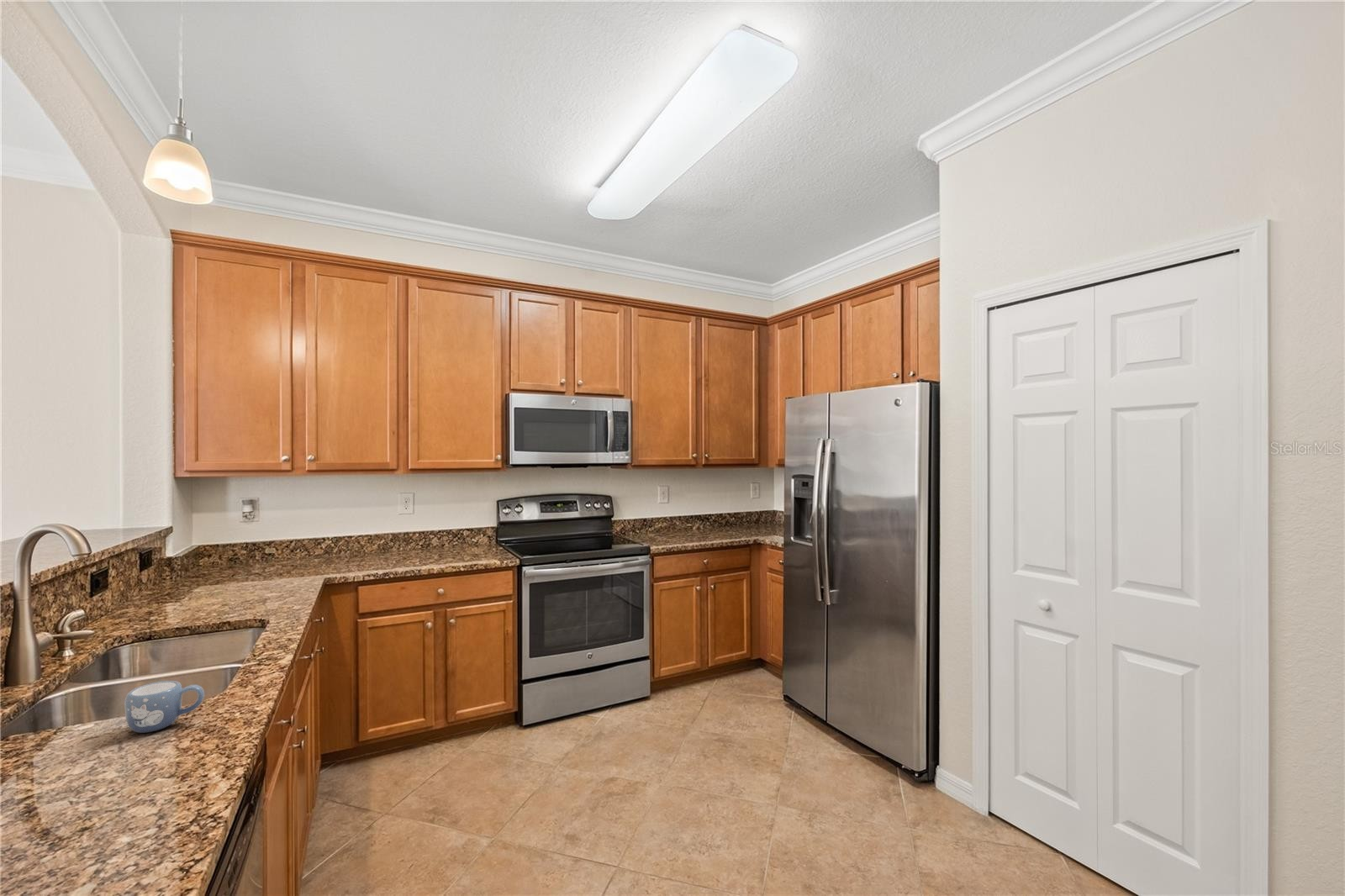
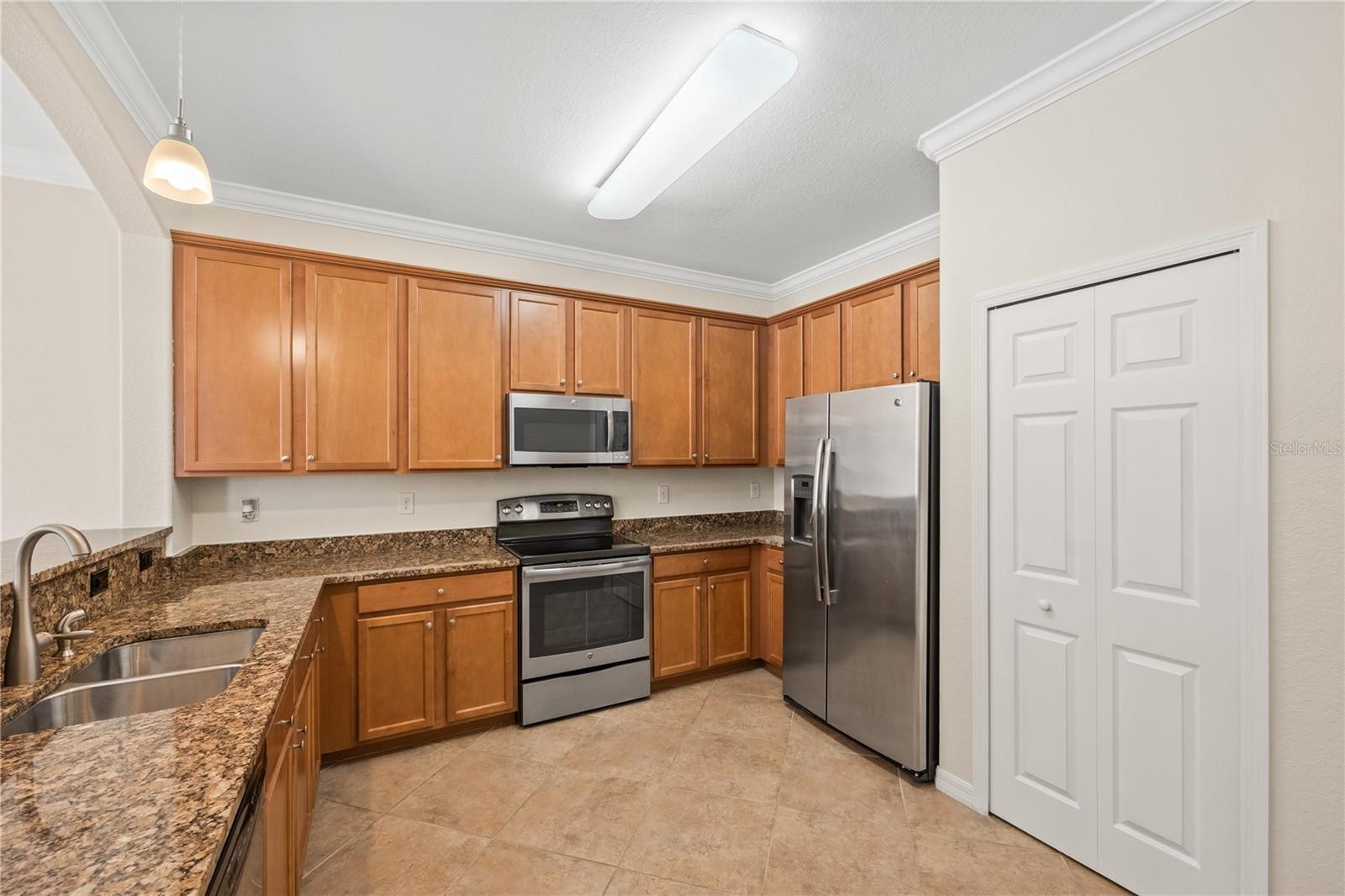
- mug [124,680,205,734]
